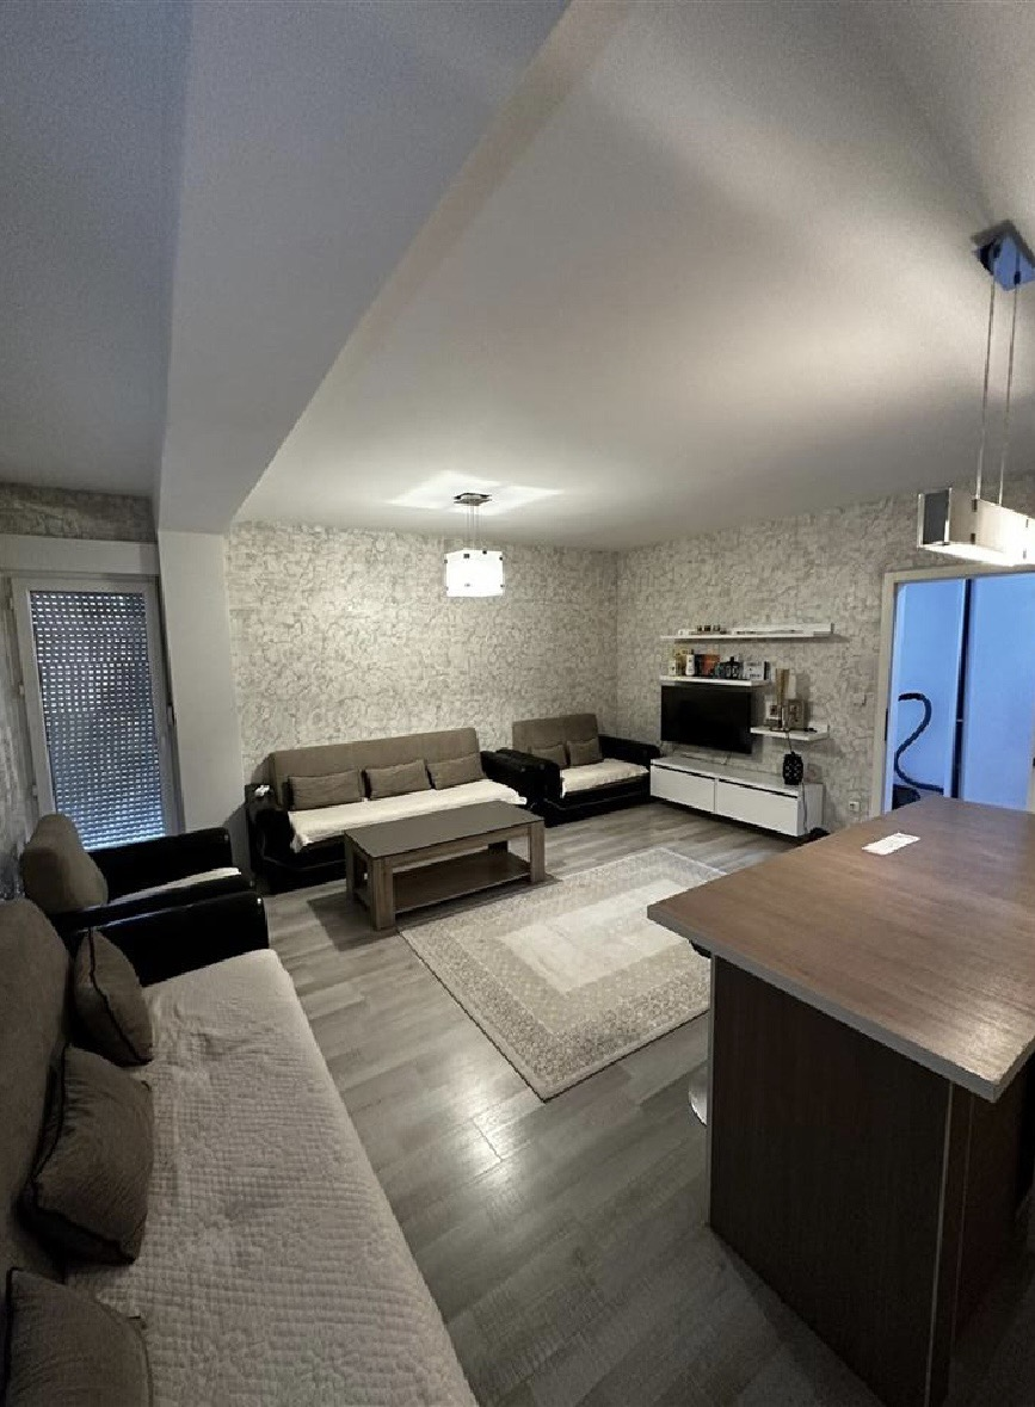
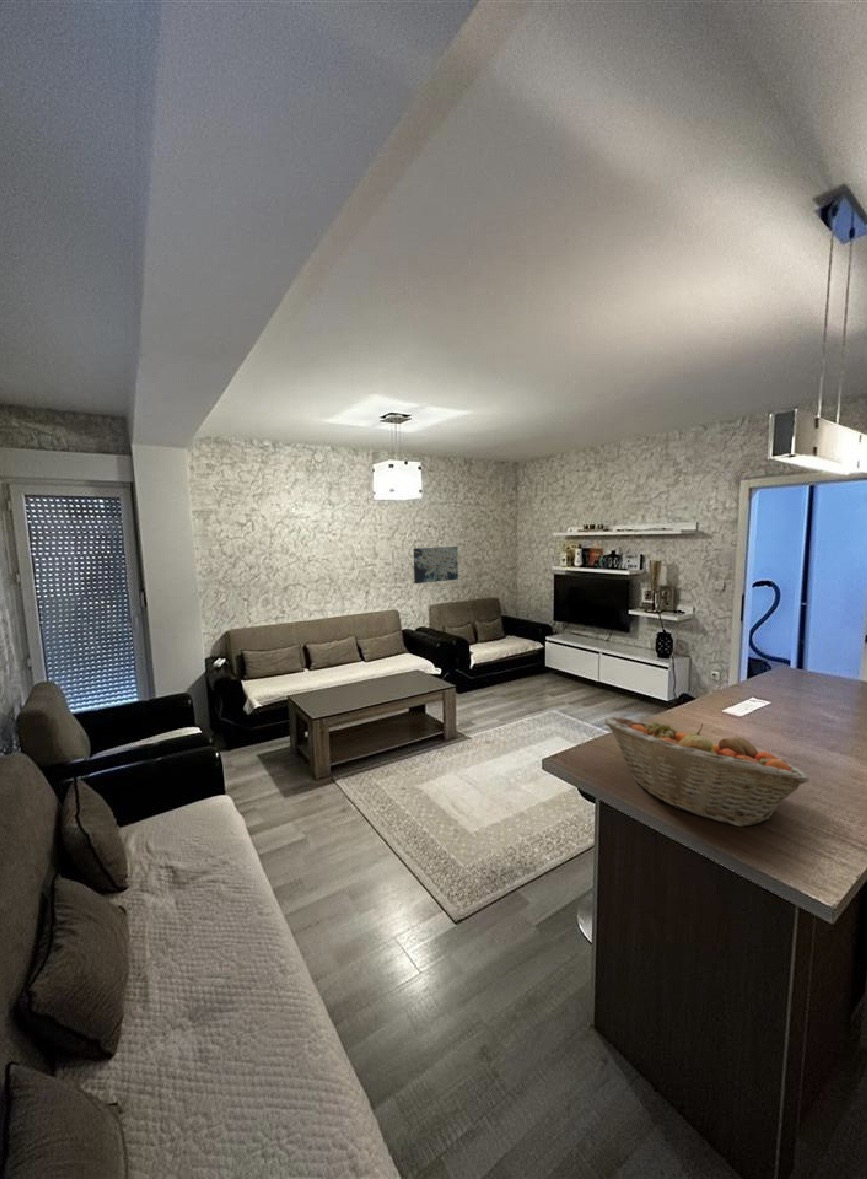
+ wall art [412,546,459,584]
+ fruit basket [603,715,810,828]
